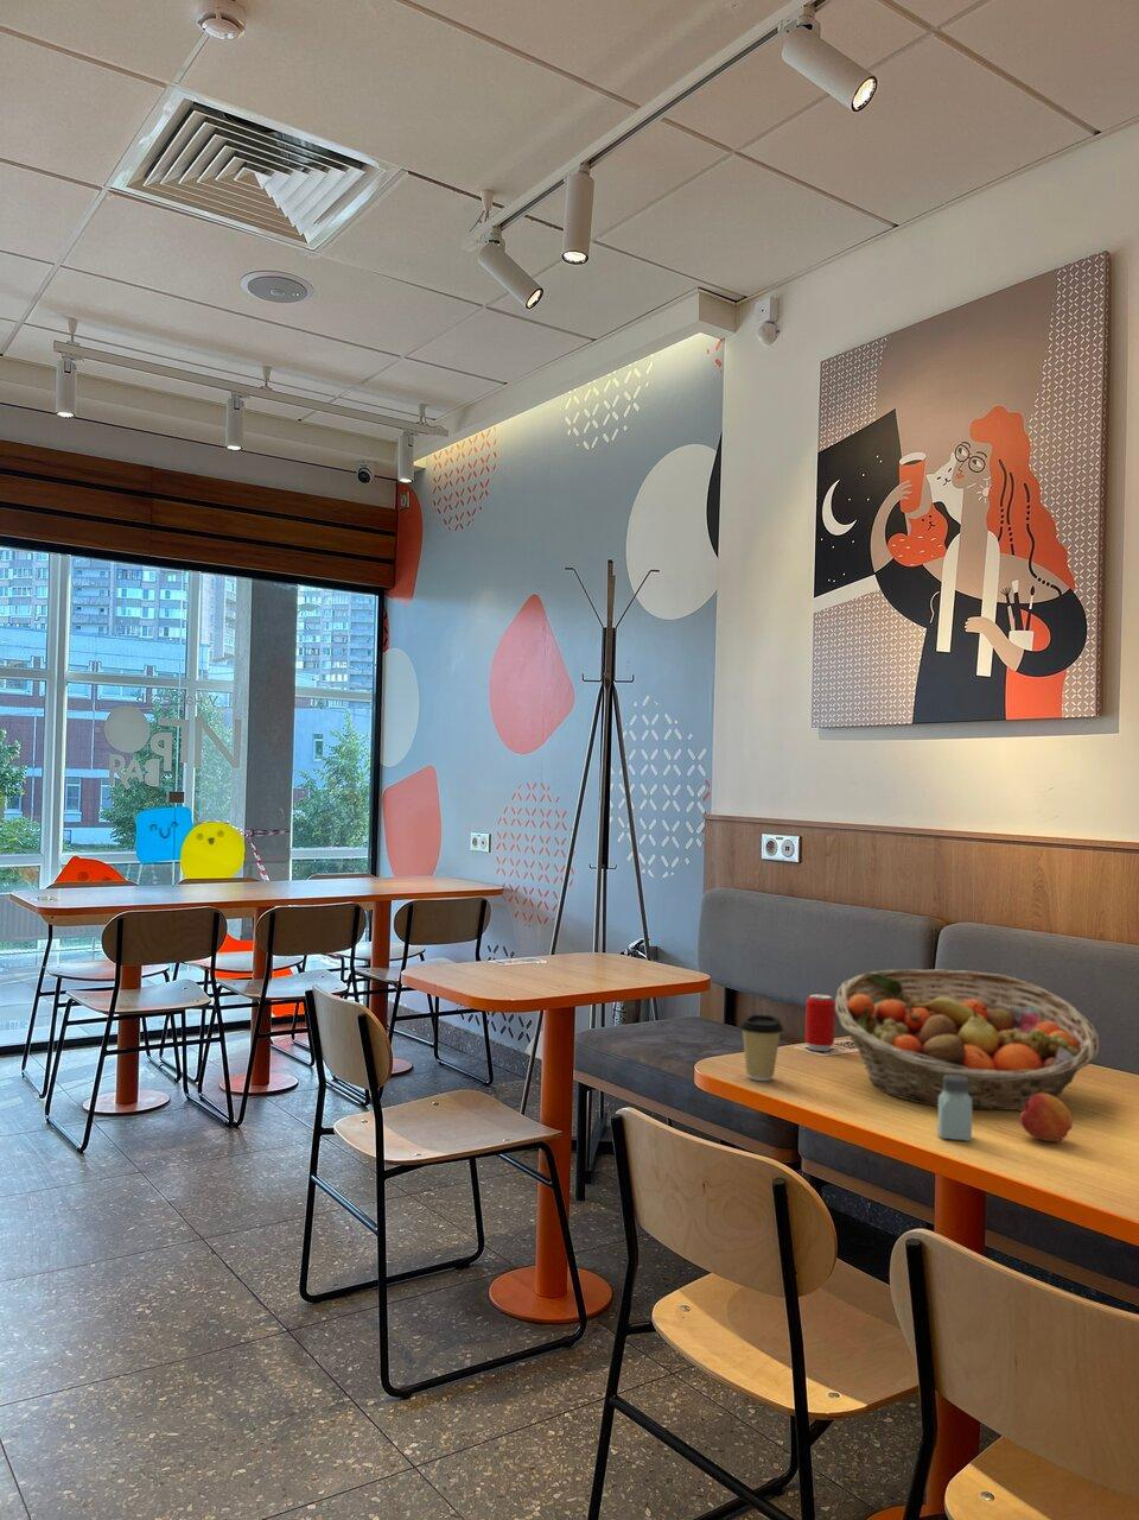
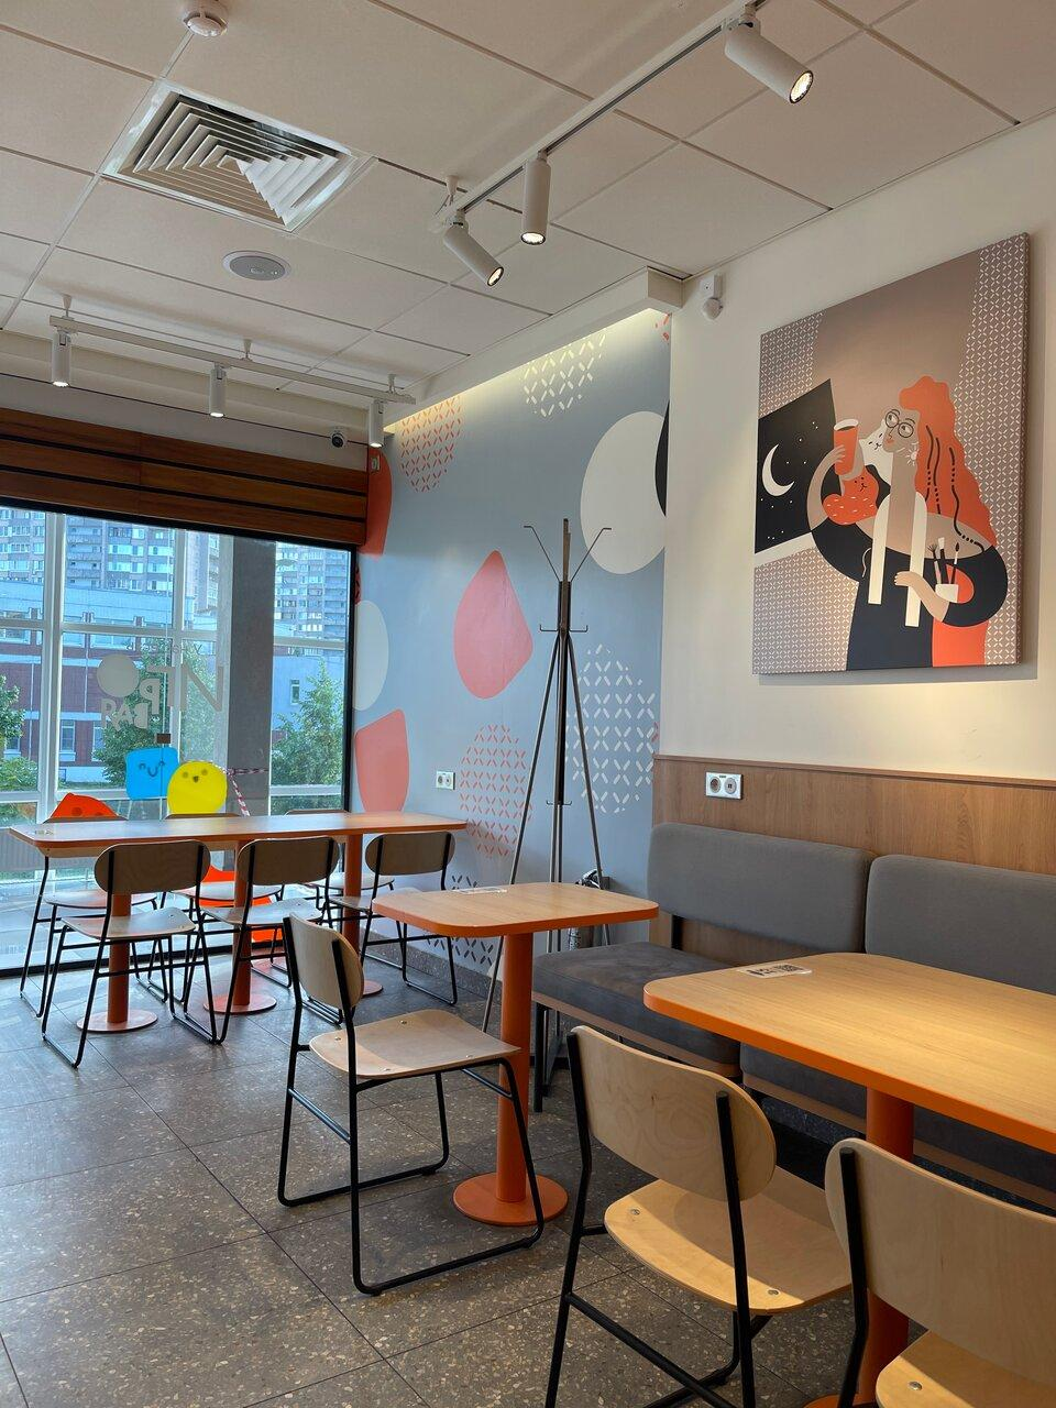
- fruit basket [834,968,1101,1112]
- saltshaker [937,1075,973,1142]
- fruit [1018,1093,1073,1142]
- beverage can [804,992,835,1052]
- coffee cup [738,1014,784,1082]
